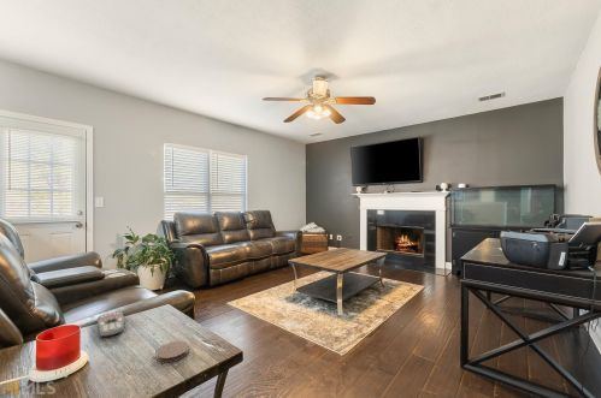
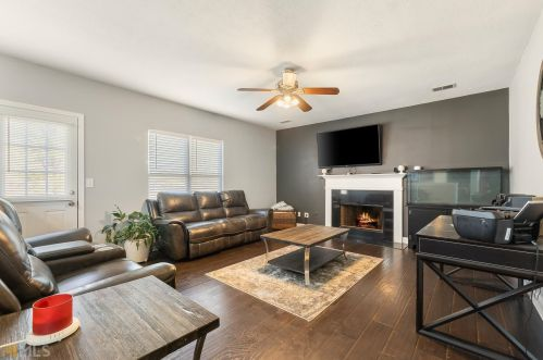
- remote control [96,310,125,338]
- coaster [154,340,190,363]
